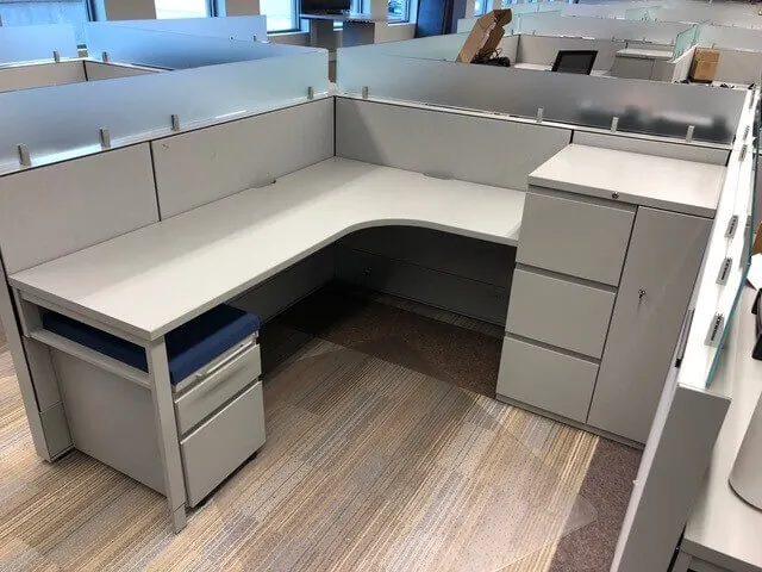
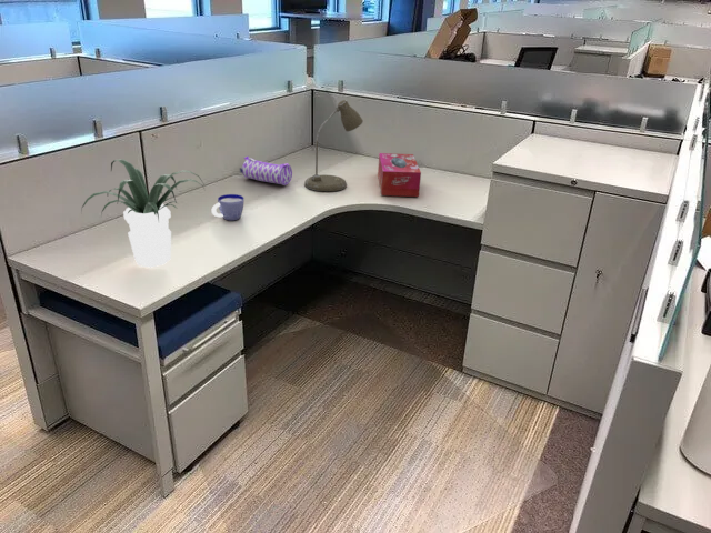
+ tissue box [377,152,422,198]
+ cup [210,193,246,221]
+ desk lamp [303,99,364,192]
+ potted plant [80,159,206,269]
+ pencil case [239,155,293,187]
